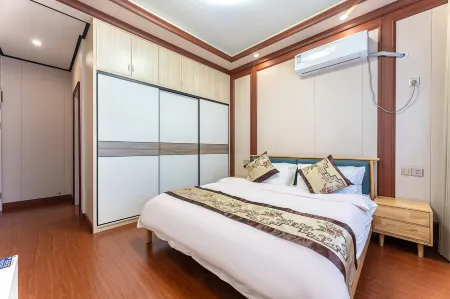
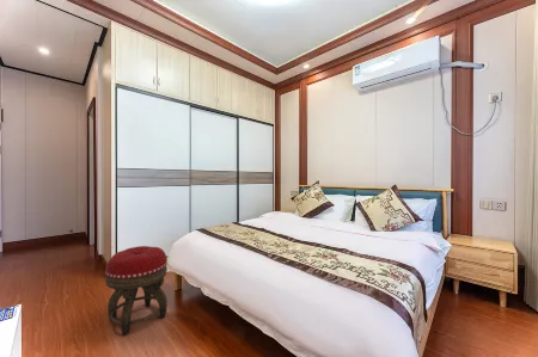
+ footstool [104,245,169,337]
